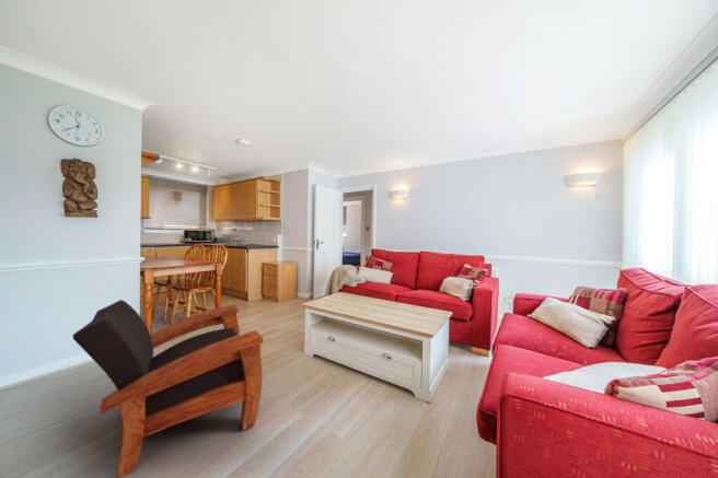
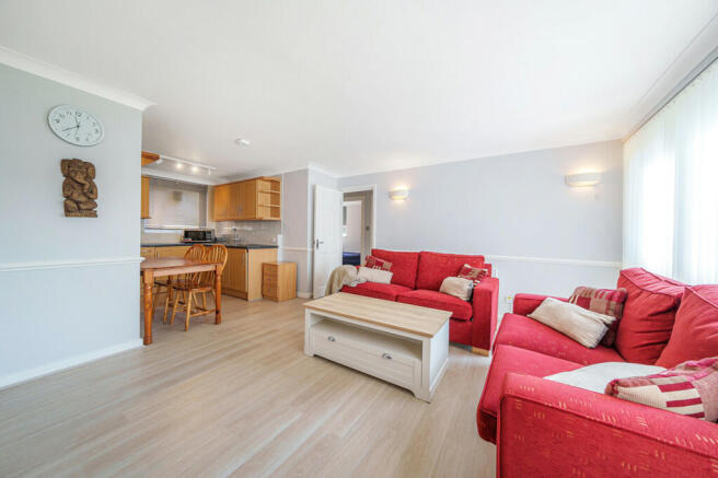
- armchair [71,299,265,478]
